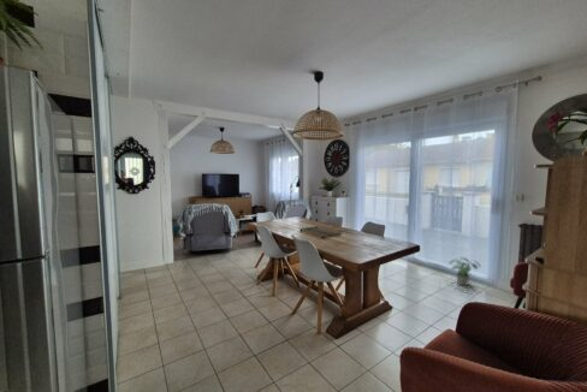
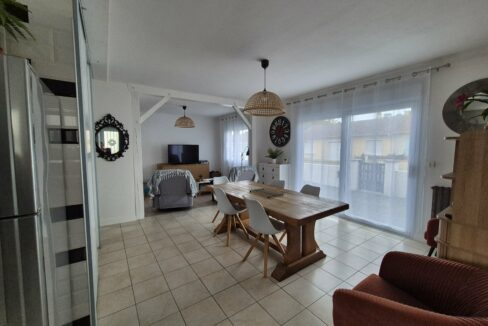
- potted plant [447,256,482,286]
